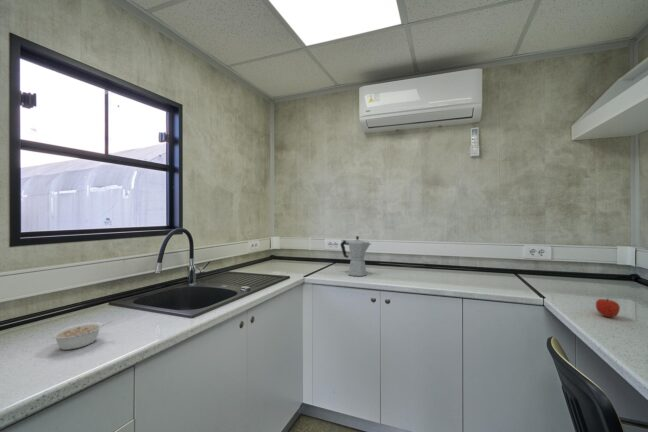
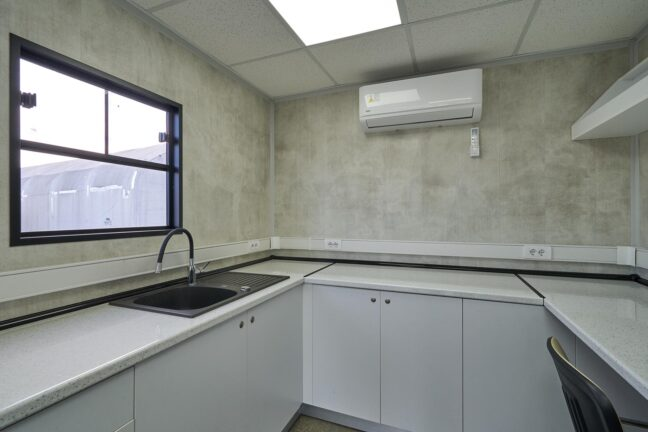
- moka pot [339,235,372,277]
- legume [50,320,113,351]
- fruit [595,297,621,318]
